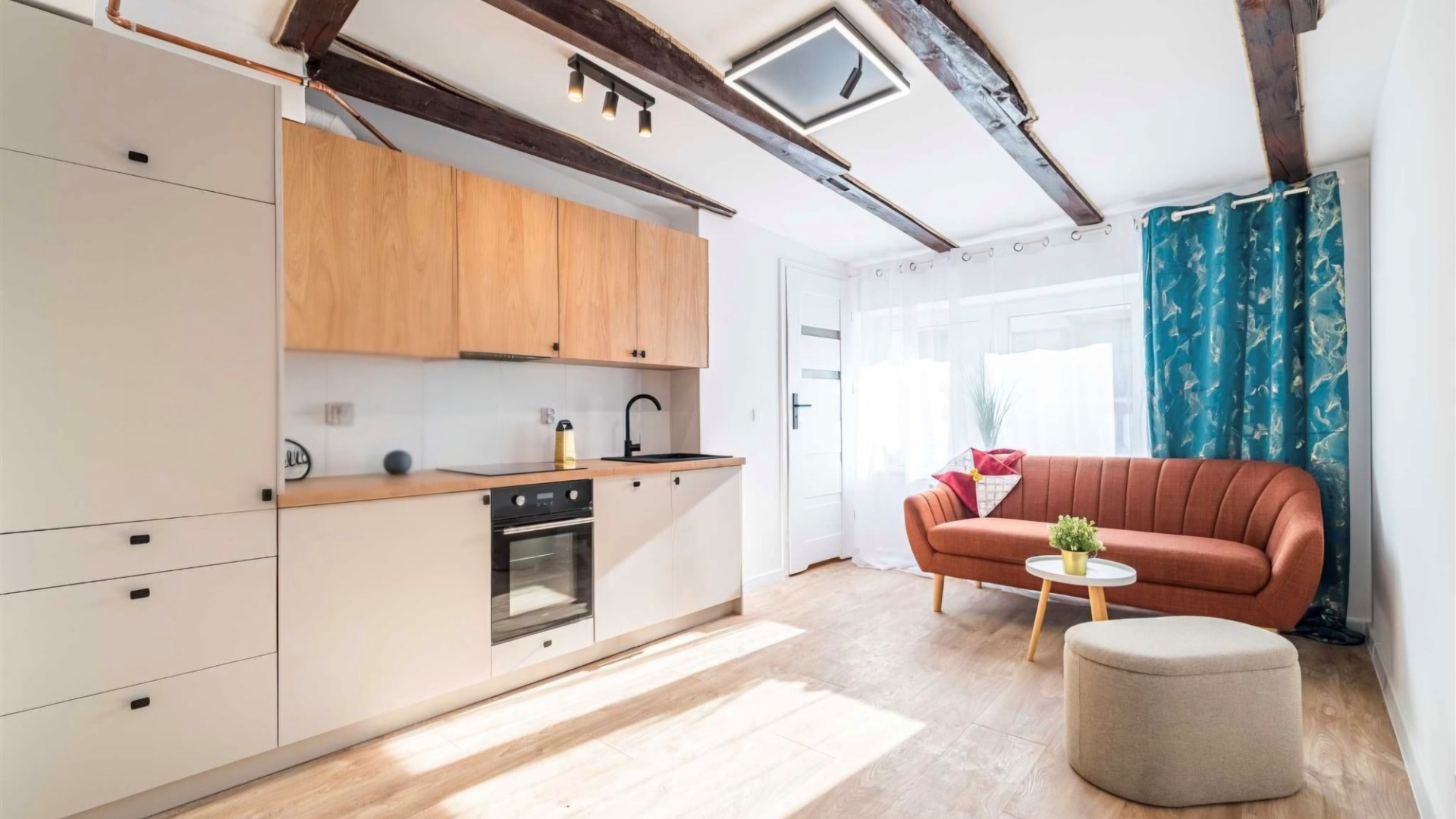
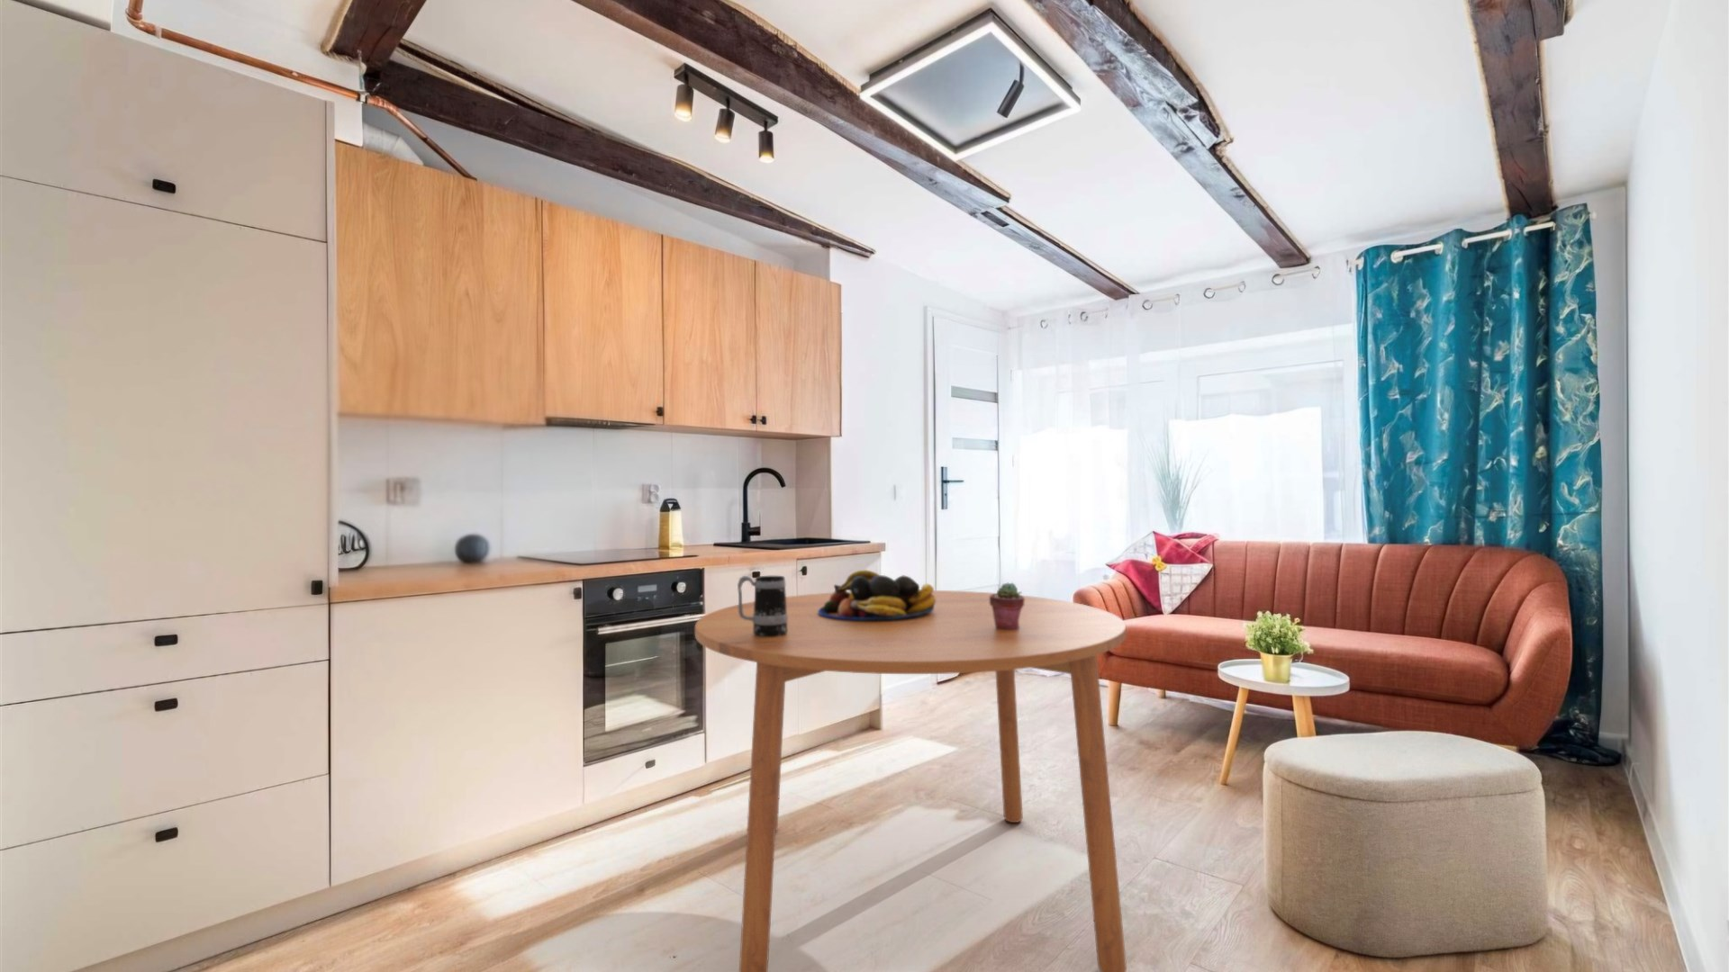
+ potted succulent [989,583,1025,630]
+ dining table [695,590,1127,972]
+ fruit bowl [818,568,936,621]
+ mug [736,576,788,636]
